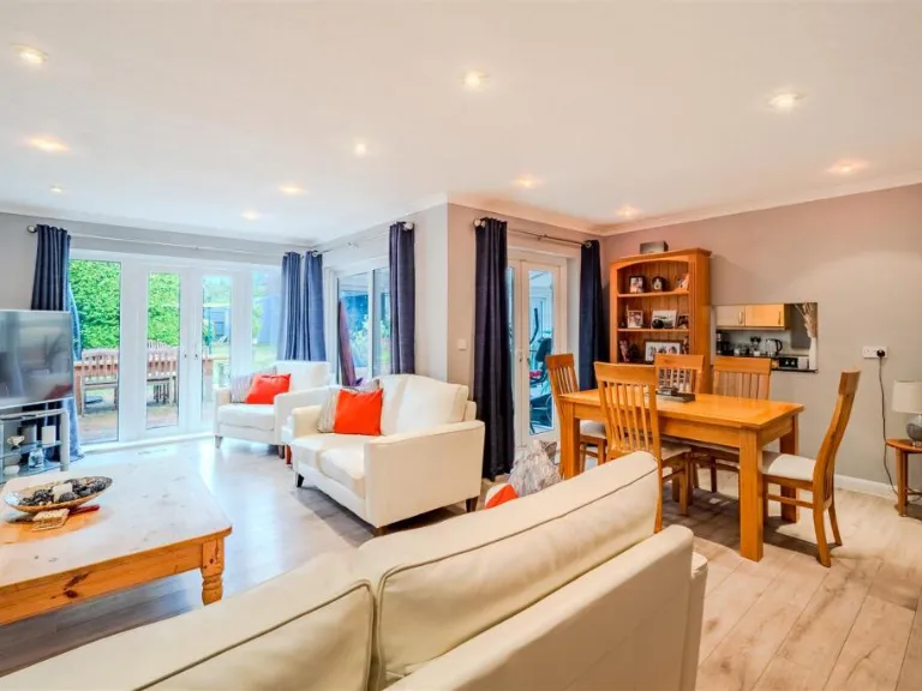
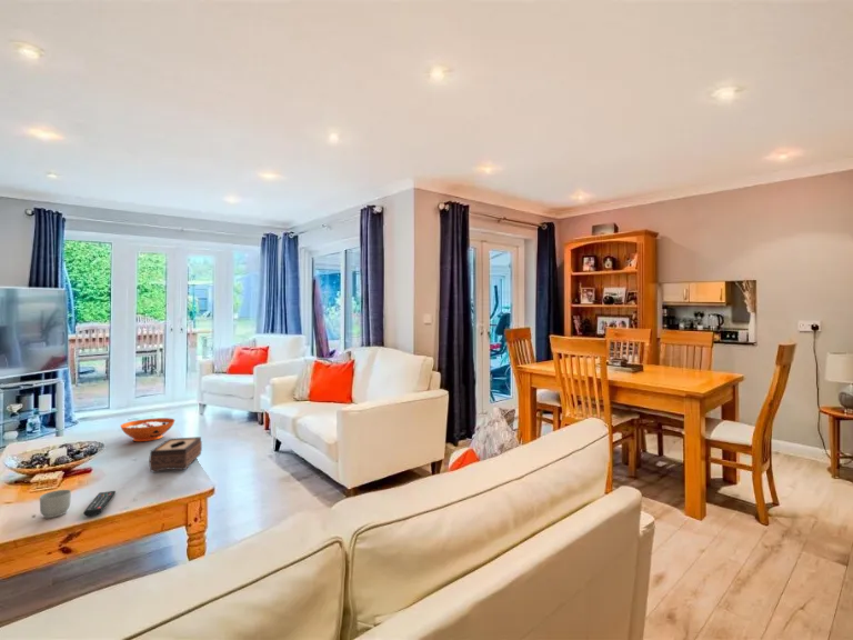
+ mug [39,489,72,519]
+ decorative bowl [119,417,175,442]
+ remote control [82,490,117,518]
+ tissue box [149,436,203,473]
